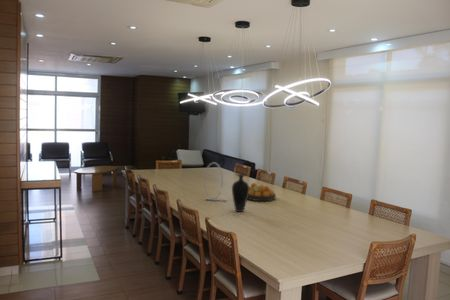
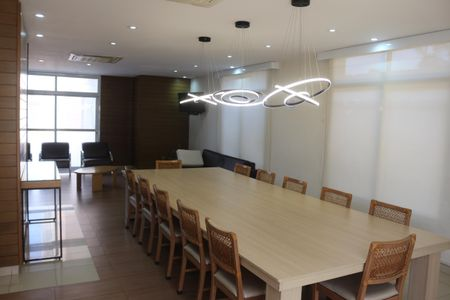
- table lamp [203,162,233,202]
- vase [231,173,250,213]
- fruit bowl [247,182,277,202]
